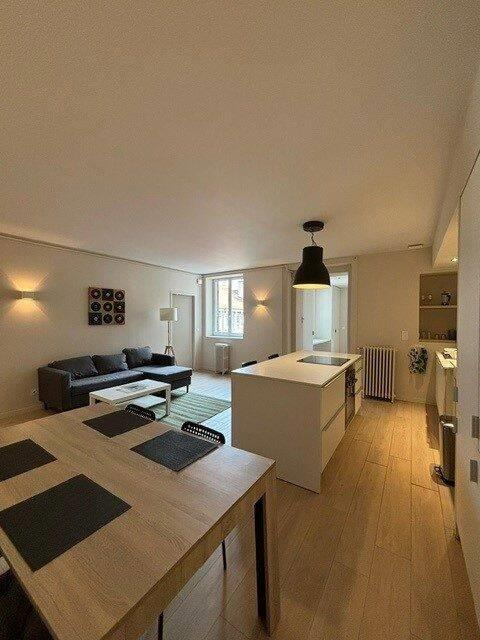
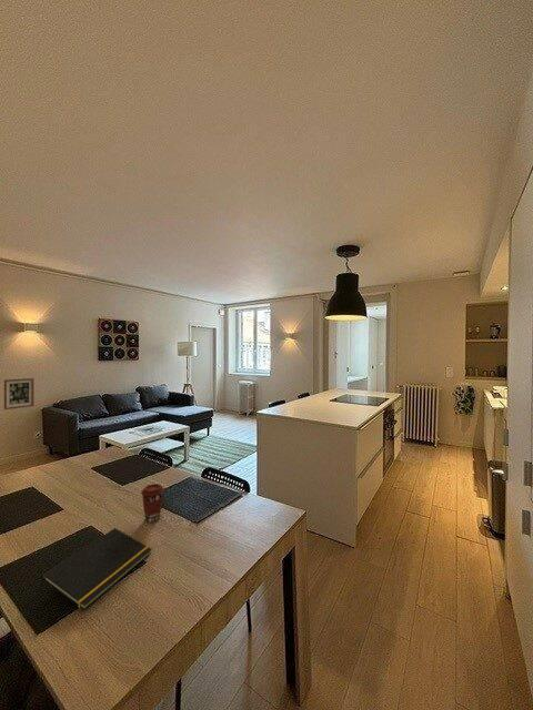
+ wall art [3,377,34,410]
+ coffee cup [140,483,165,524]
+ notepad [39,527,152,611]
